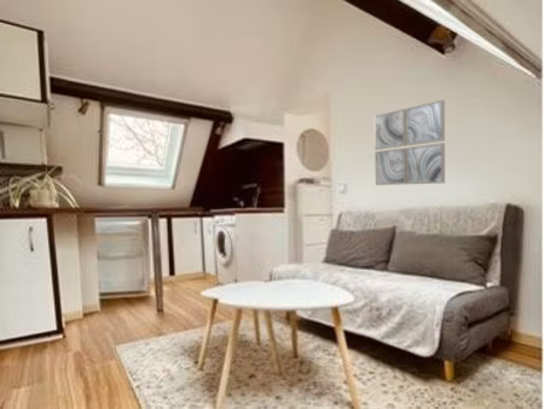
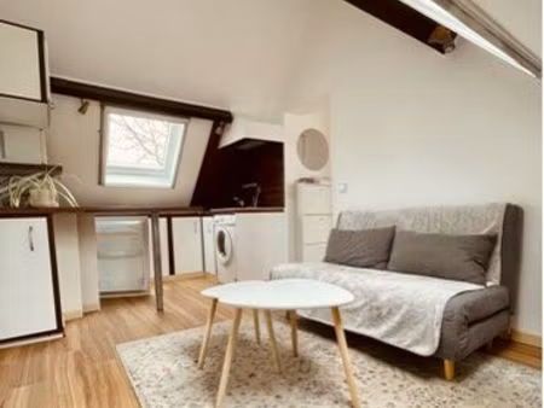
- wall art [374,99,446,186]
